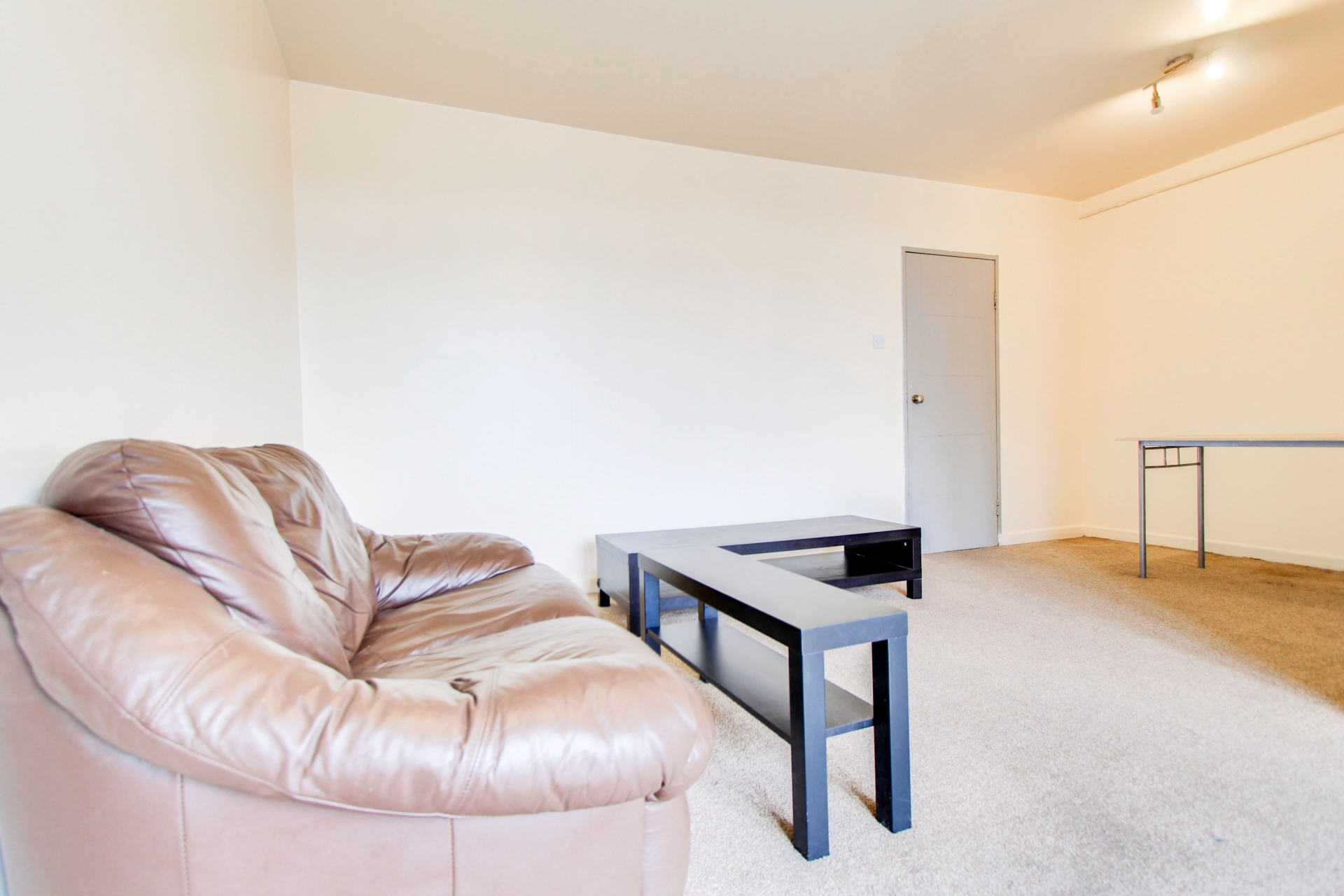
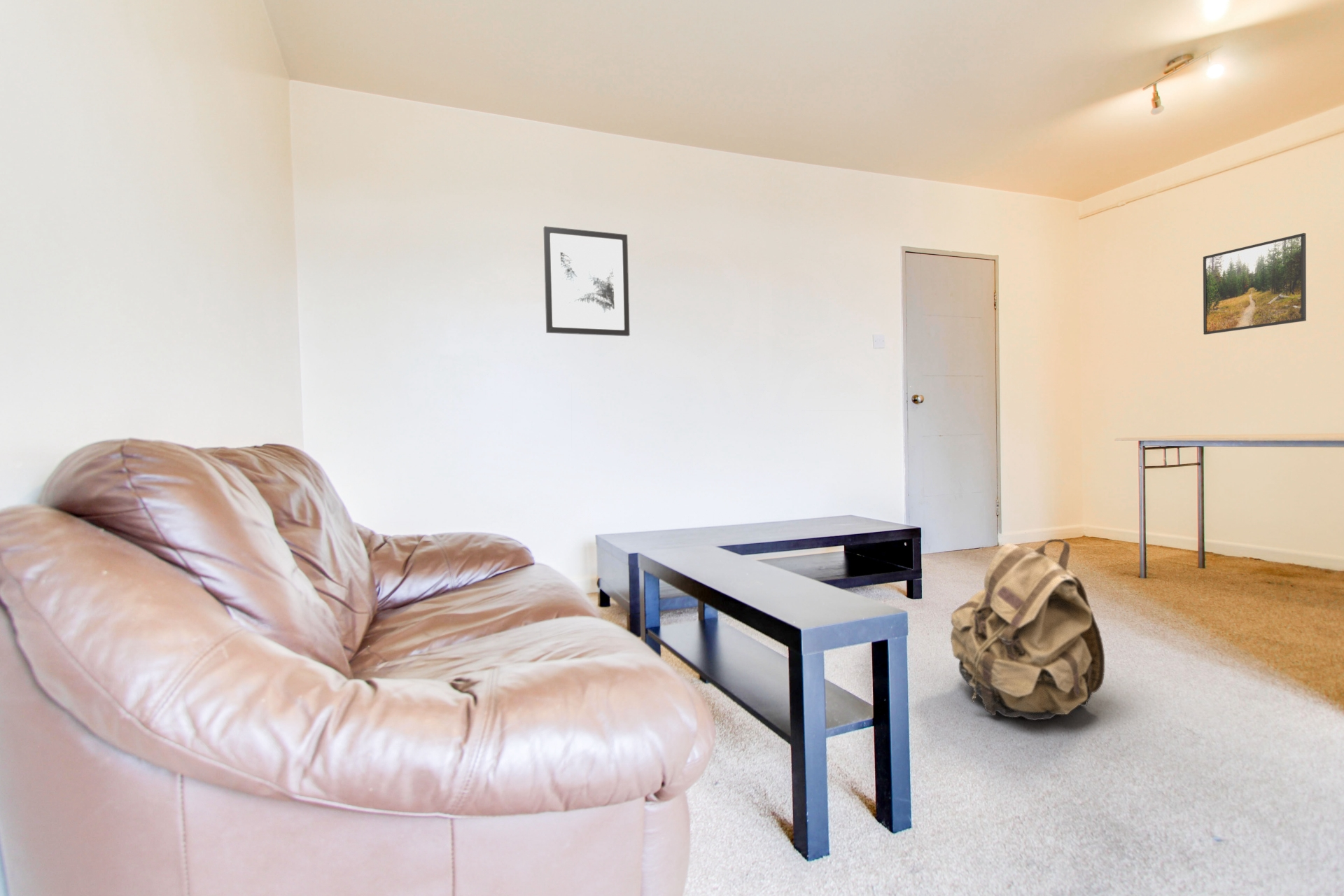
+ backpack [950,538,1105,721]
+ wall art [543,225,631,337]
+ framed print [1203,232,1307,335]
